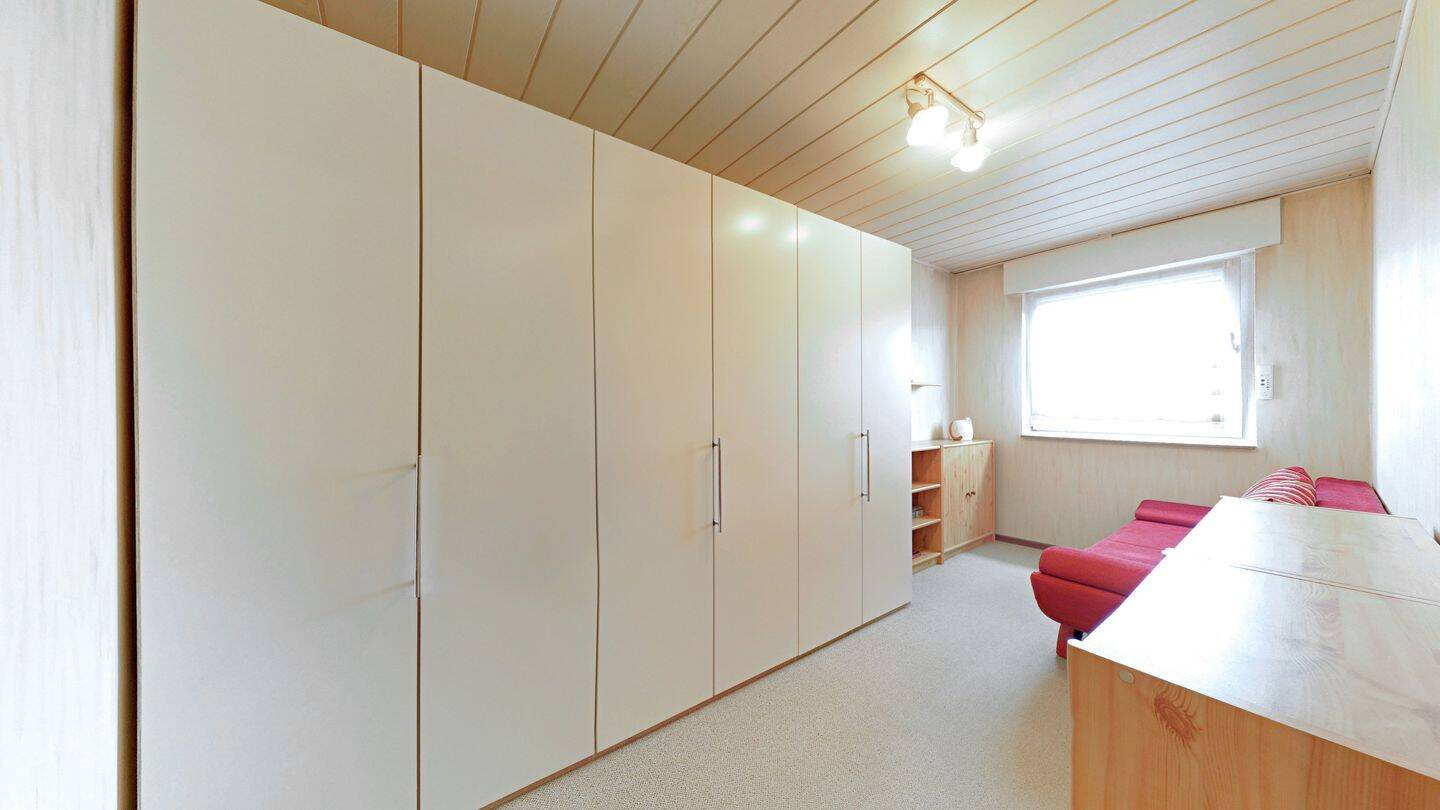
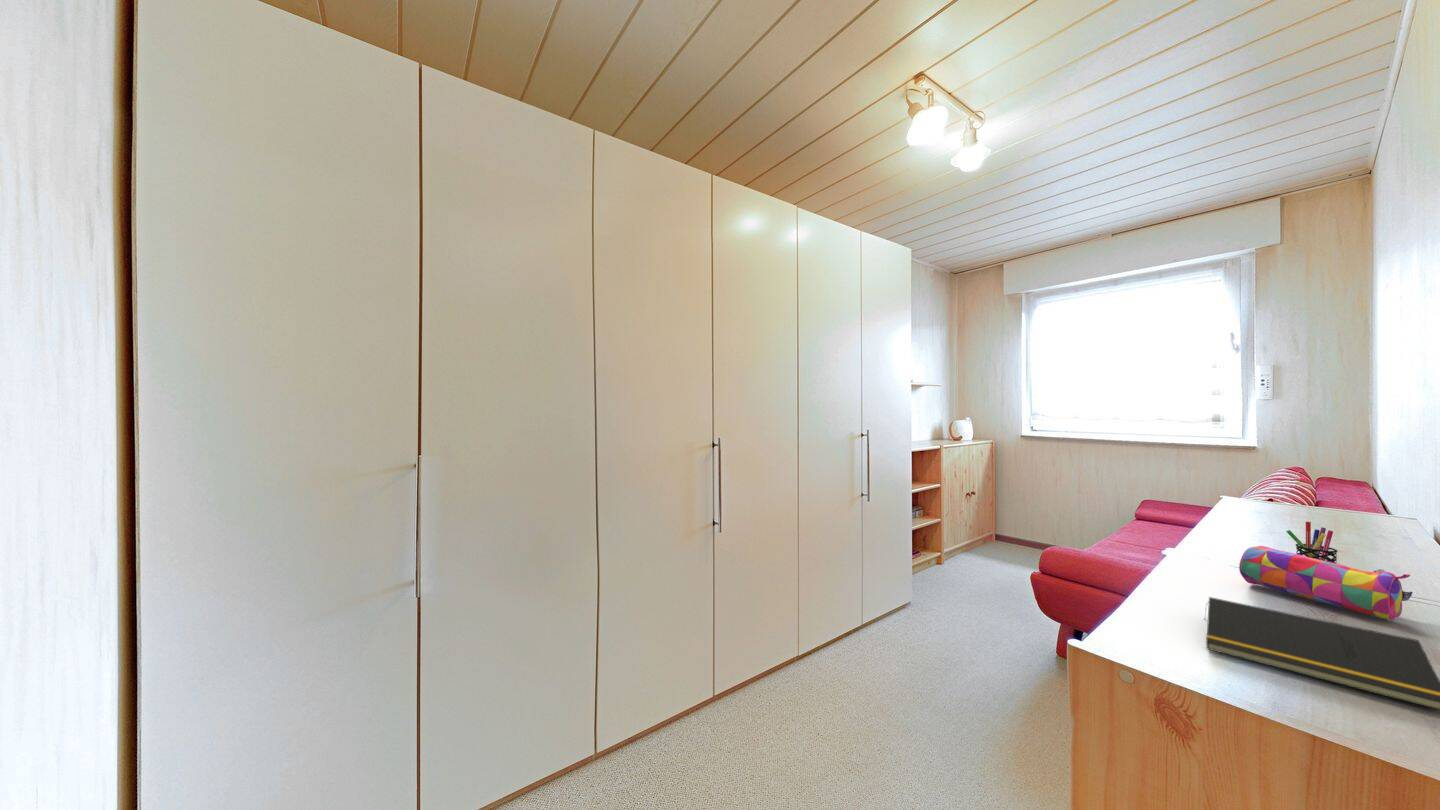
+ pen holder [1285,521,1339,563]
+ pencil case [1238,545,1413,621]
+ notepad [1203,596,1440,712]
